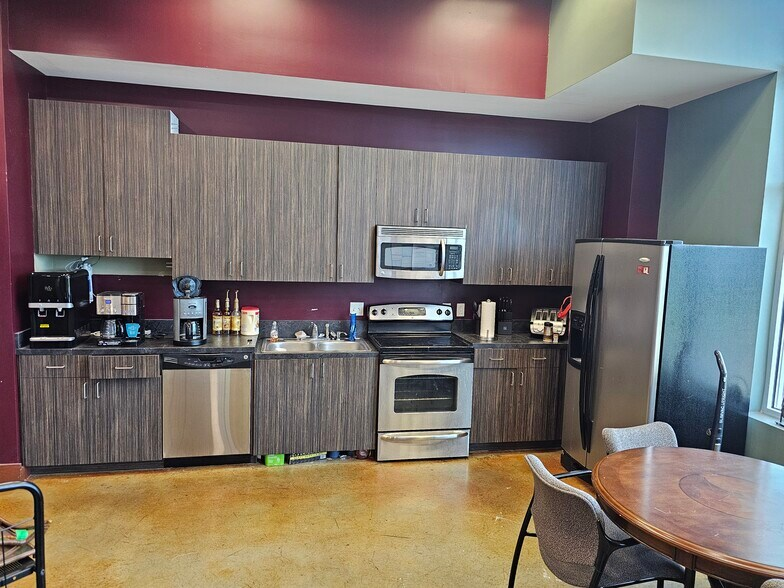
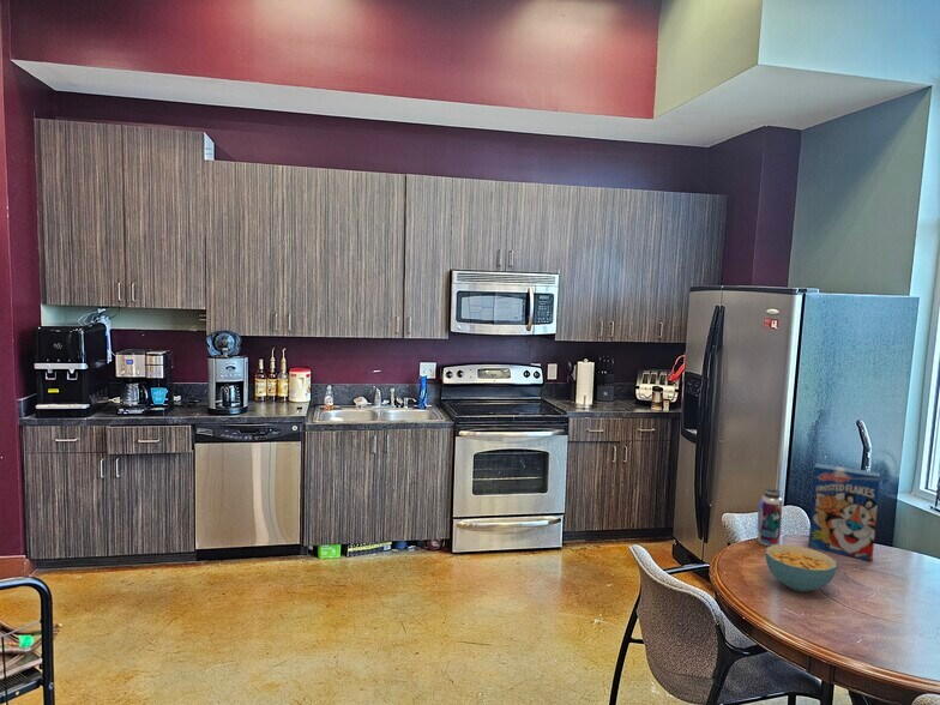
+ cereal box [807,463,881,562]
+ cereal bowl [765,543,838,592]
+ beverage bottle [757,487,784,547]
